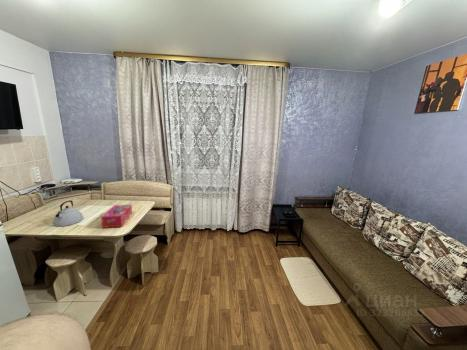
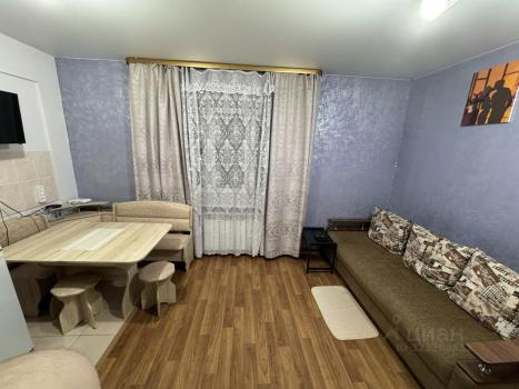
- tissue box [100,204,133,229]
- kettle [52,200,84,227]
